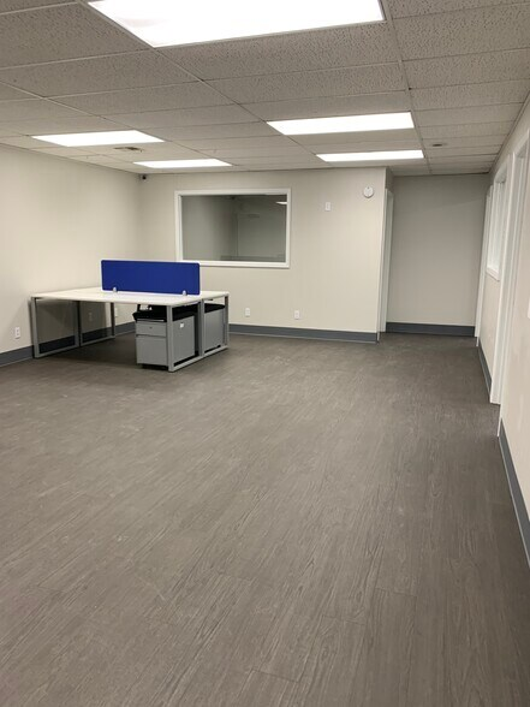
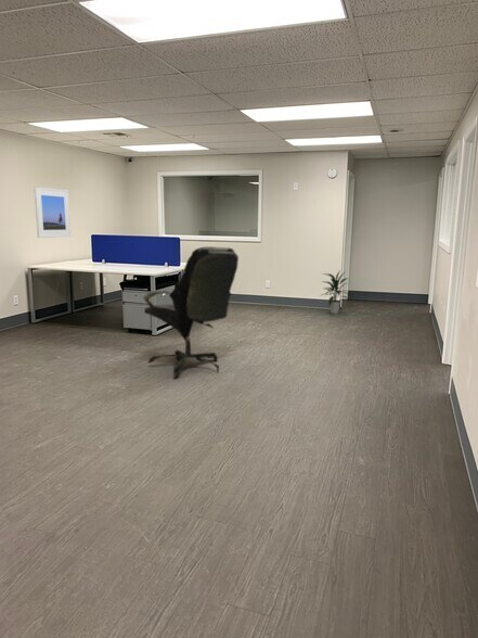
+ indoor plant [319,269,351,315]
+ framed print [33,186,73,239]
+ office chair [142,245,240,380]
